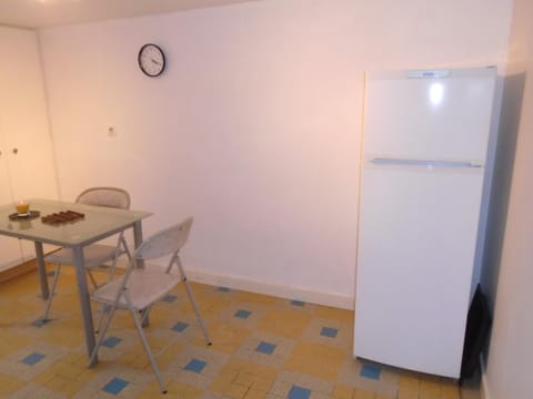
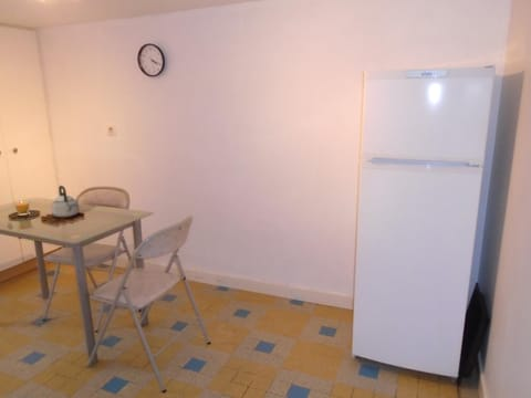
+ teapot [50,185,81,219]
